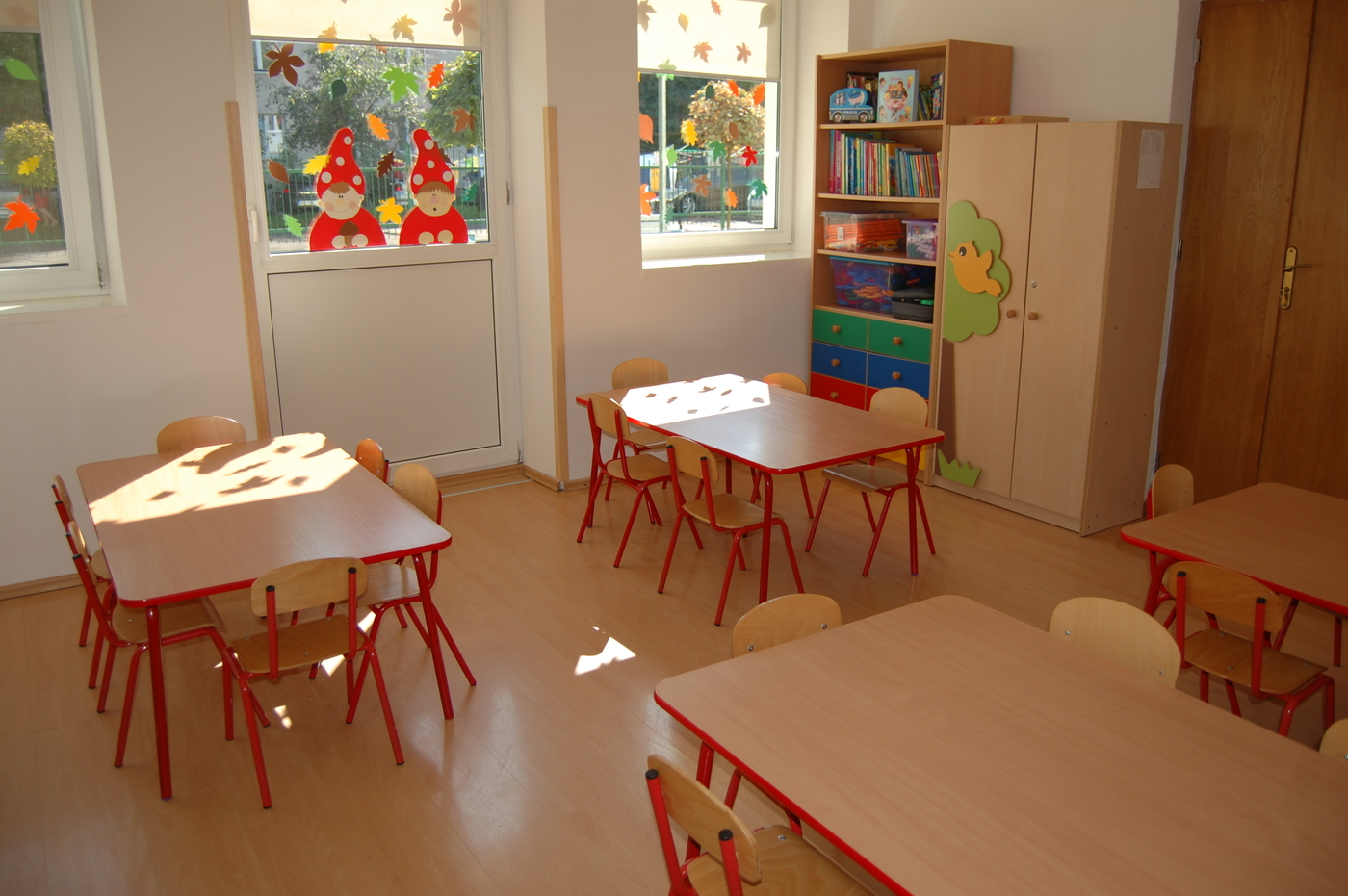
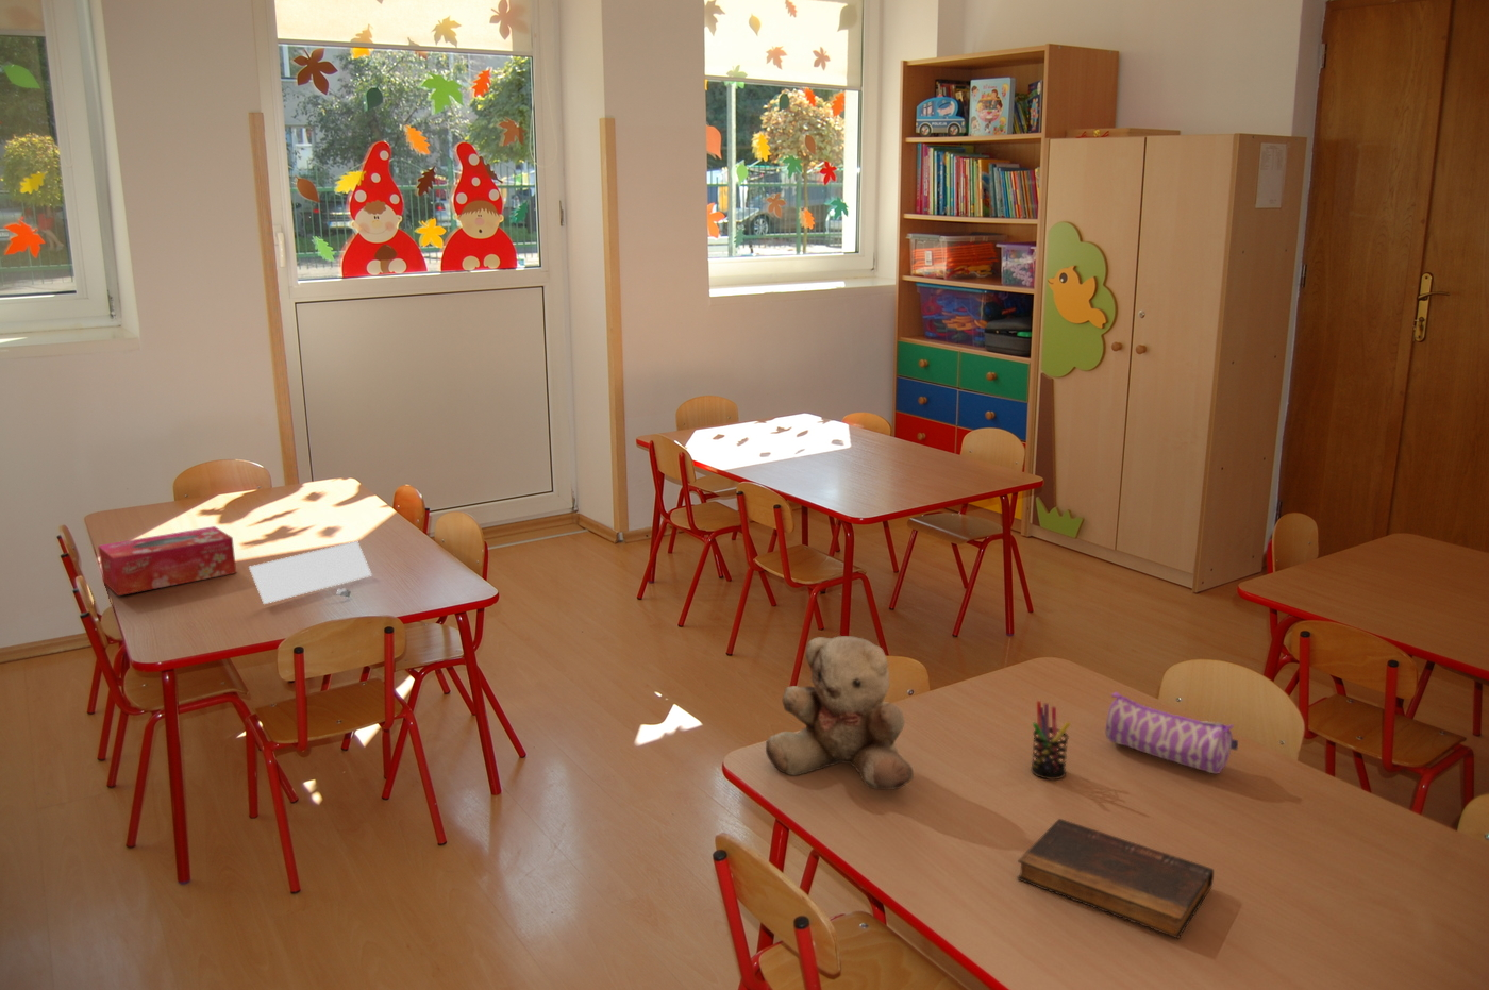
+ tissue box [97,525,237,597]
+ book [1016,818,1215,940]
+ pen holder [1029,699,1071,780]
+ paper sheet [247,540,373,605]
+ pencil case [1105,692,1239,776]
+ teddy bear [764,635,915,791]
